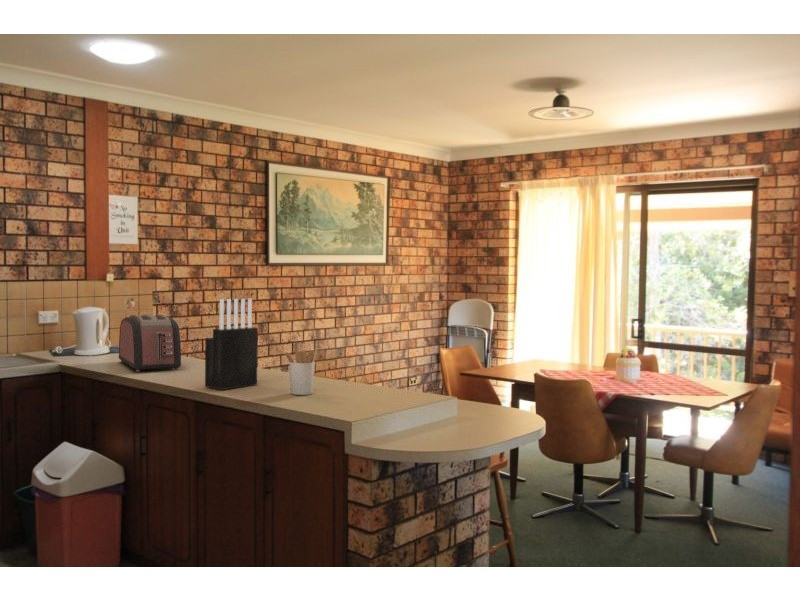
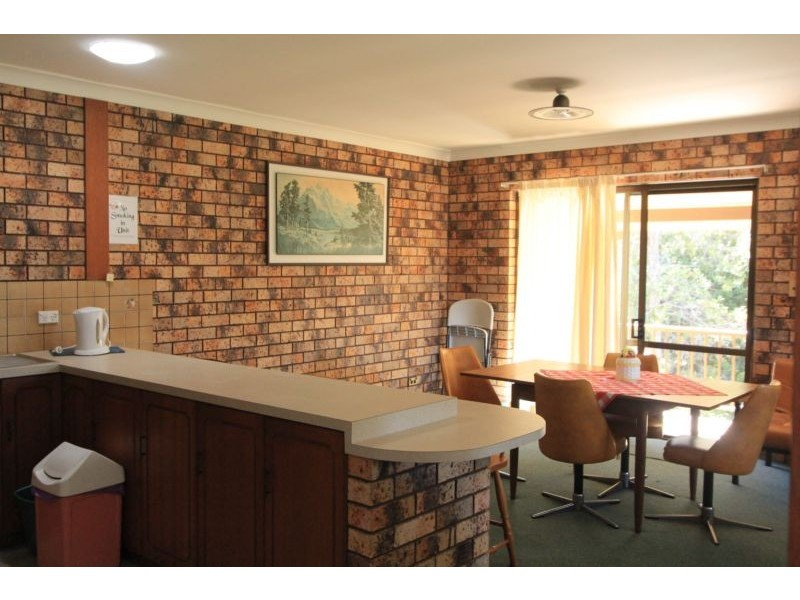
- toaster [118,313,182,373]
- utensil holder [284,345,318,396]
- knife block [204,298,259,391]
